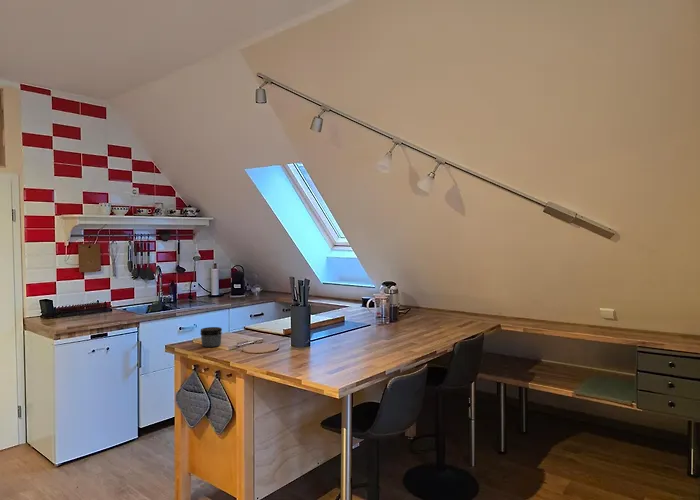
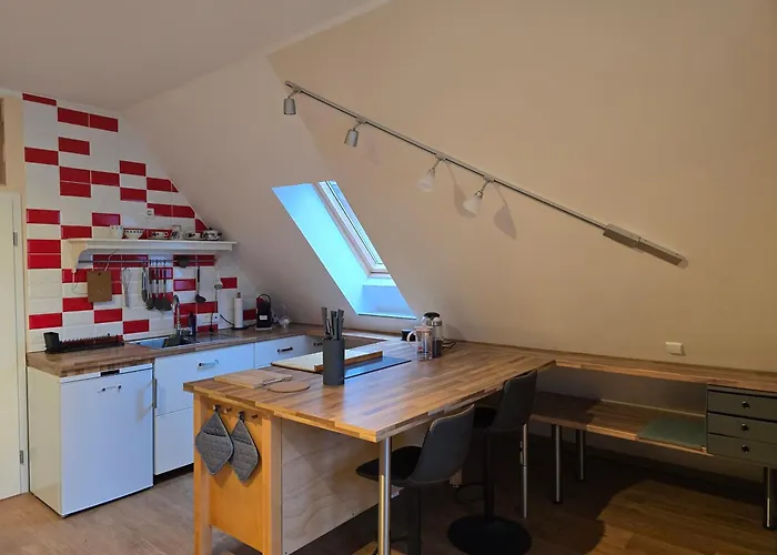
- jar [199,326,223,348]
